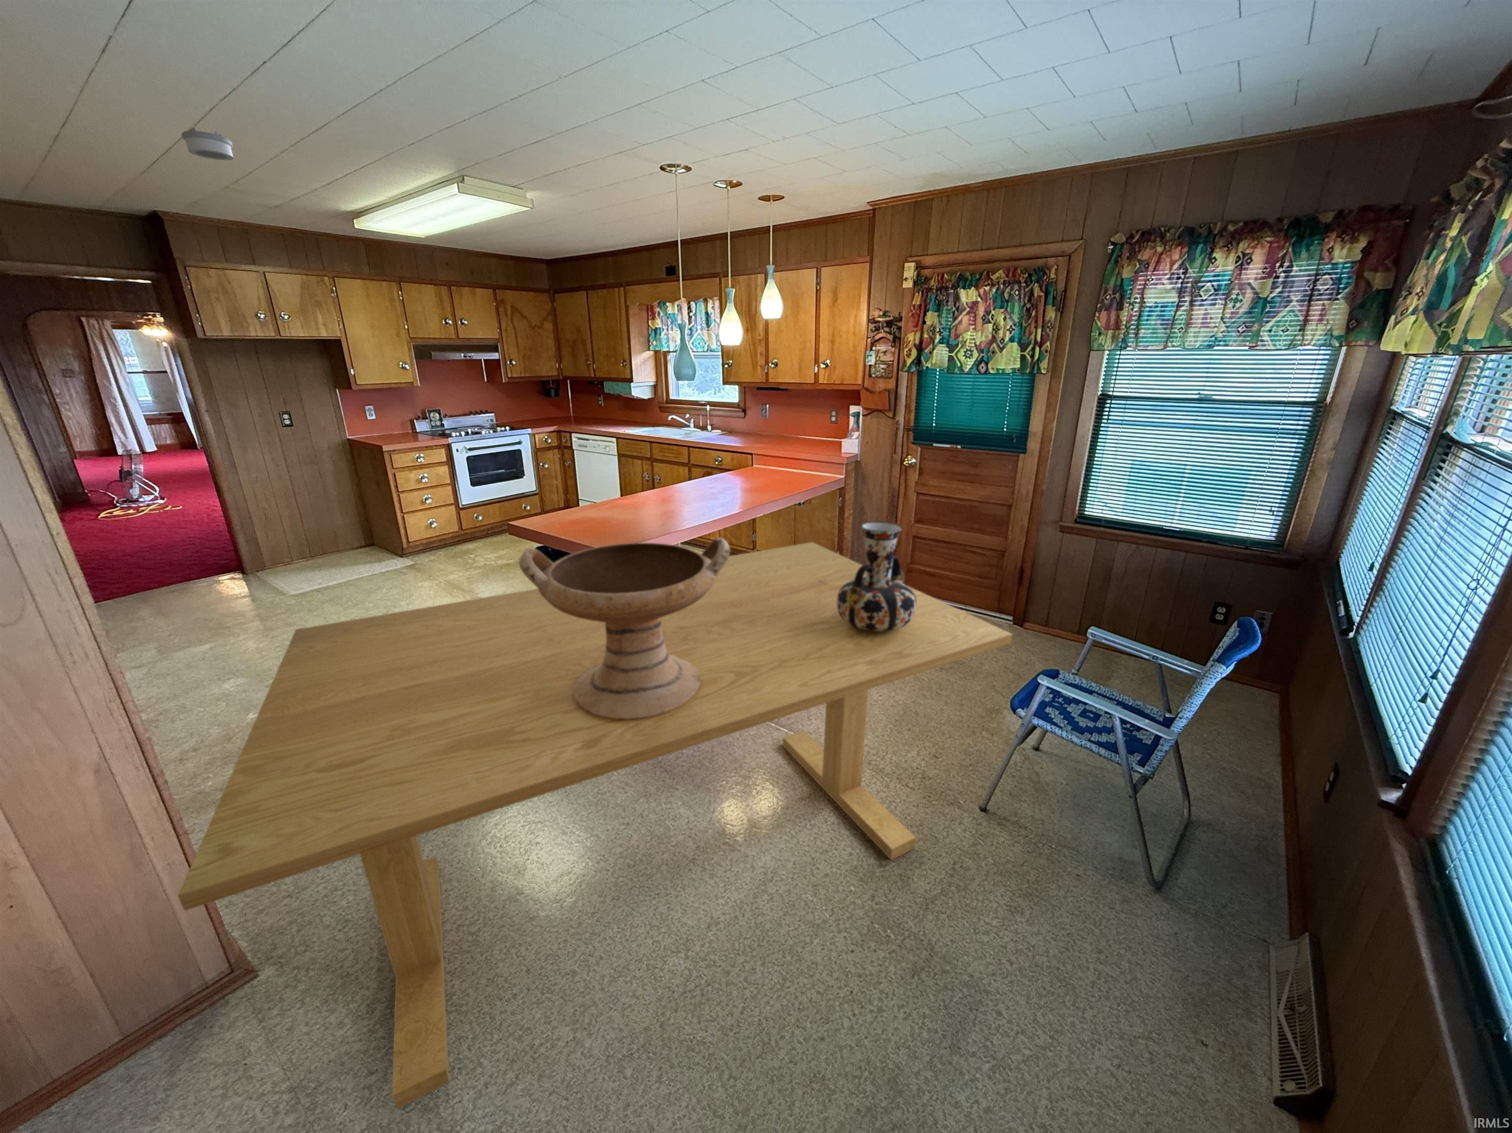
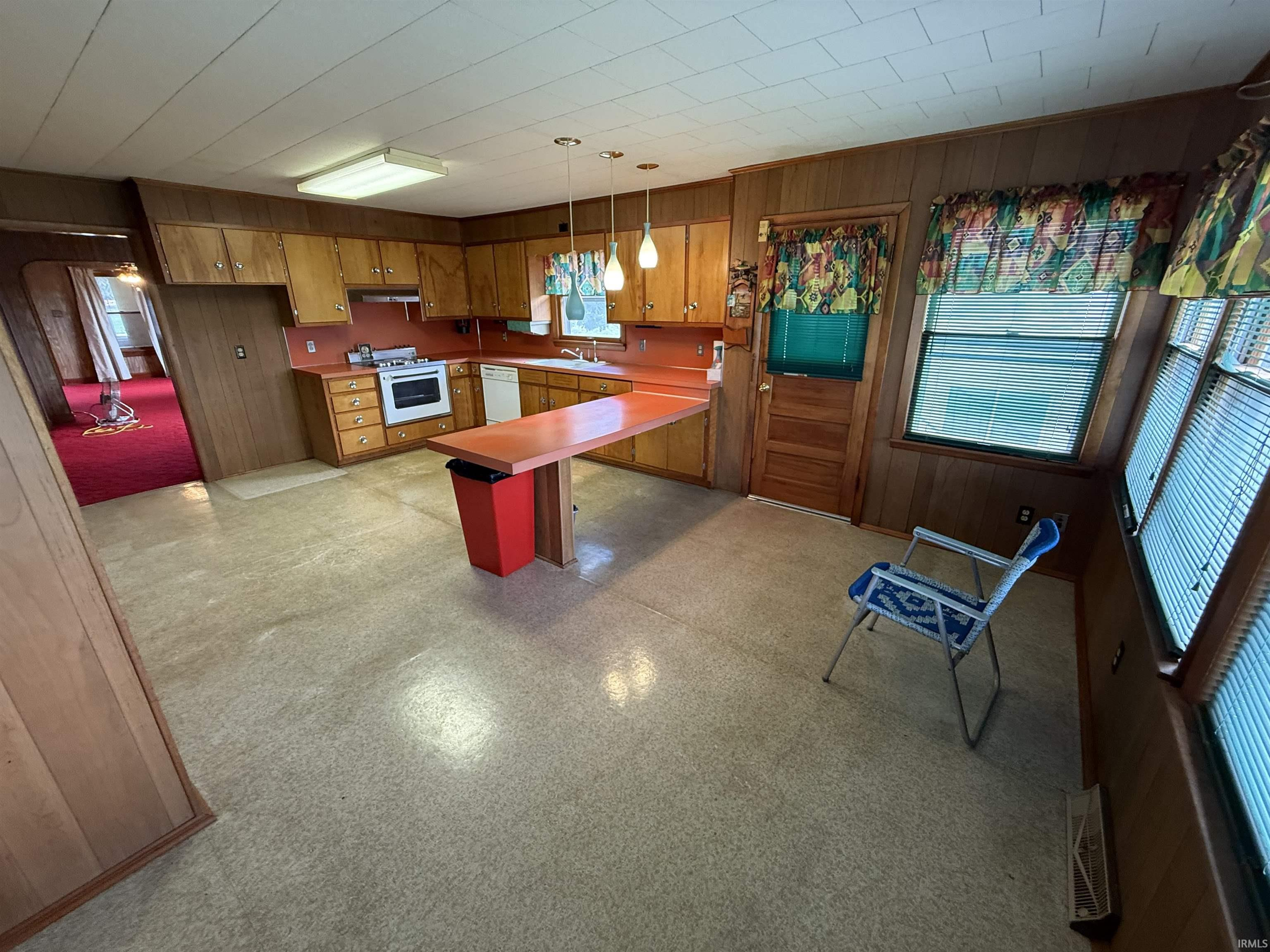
- dining table [177,542,1013,1110]
- decorative bowl [519,537,731,720]
- smoke detector [181,127,235,161]
- vase [837,521,917,632]
